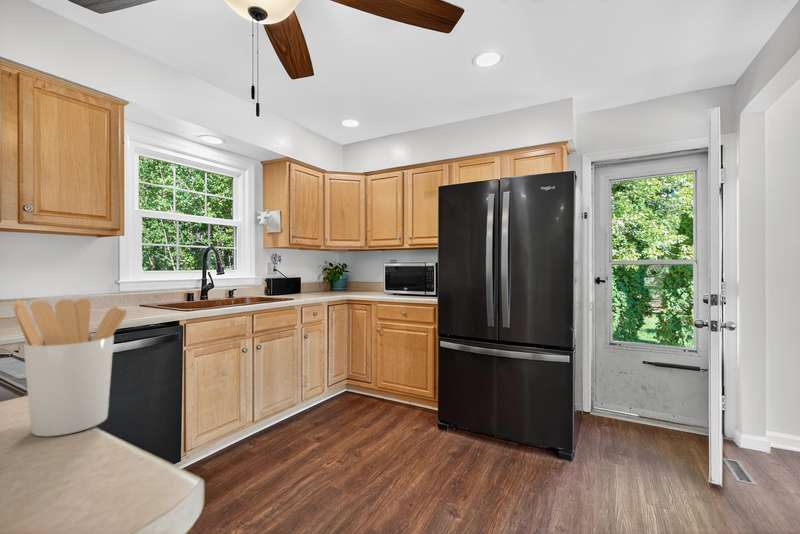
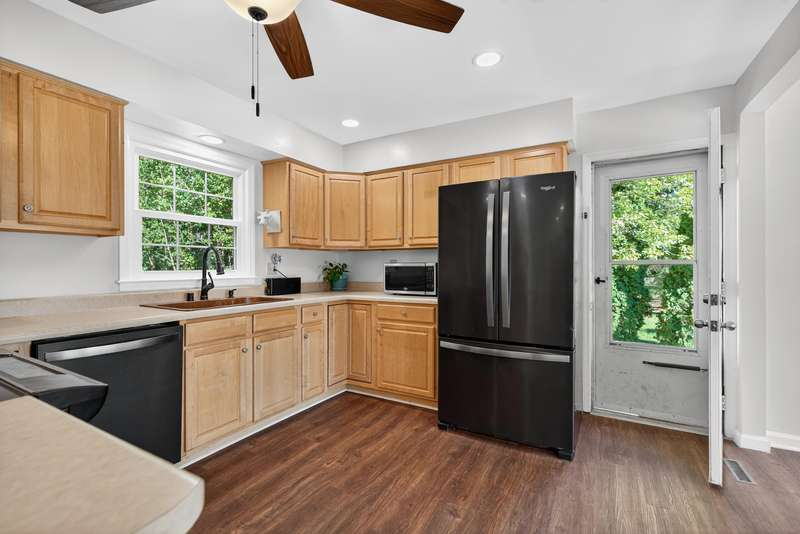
- utensil holder [12,298,128,438]
